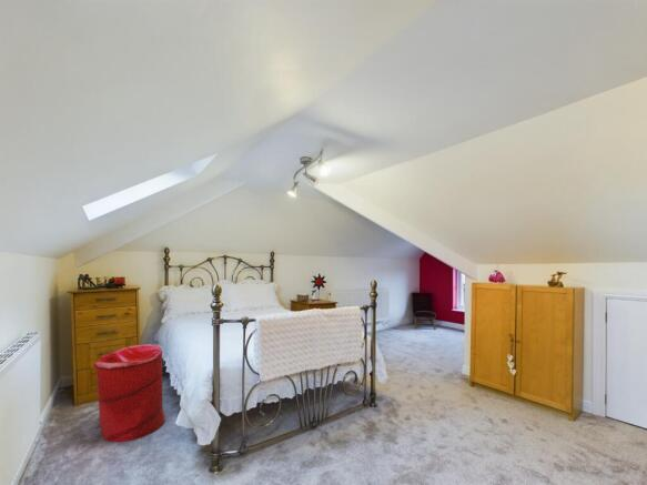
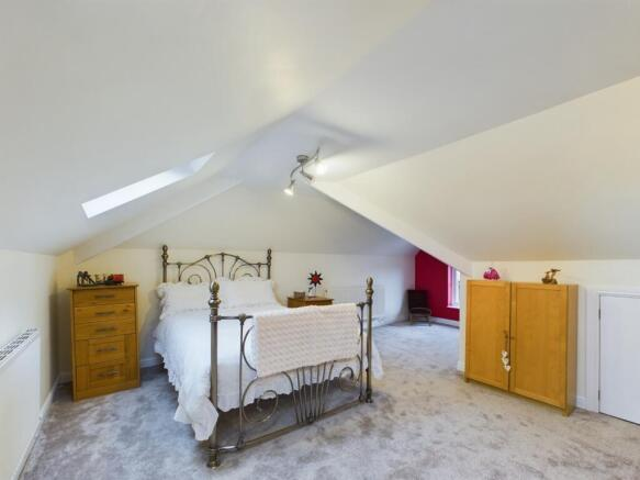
- laundry hamper [92,343,166,443]
